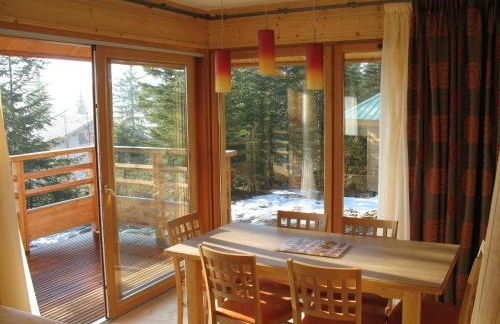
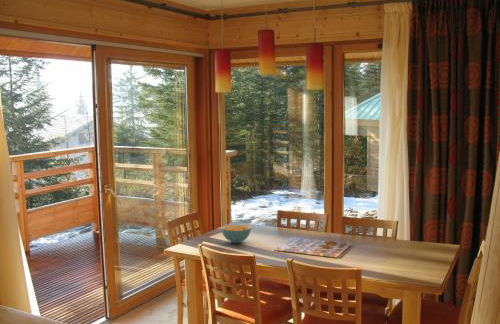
+ cereal bowl [220,224,252,244]
